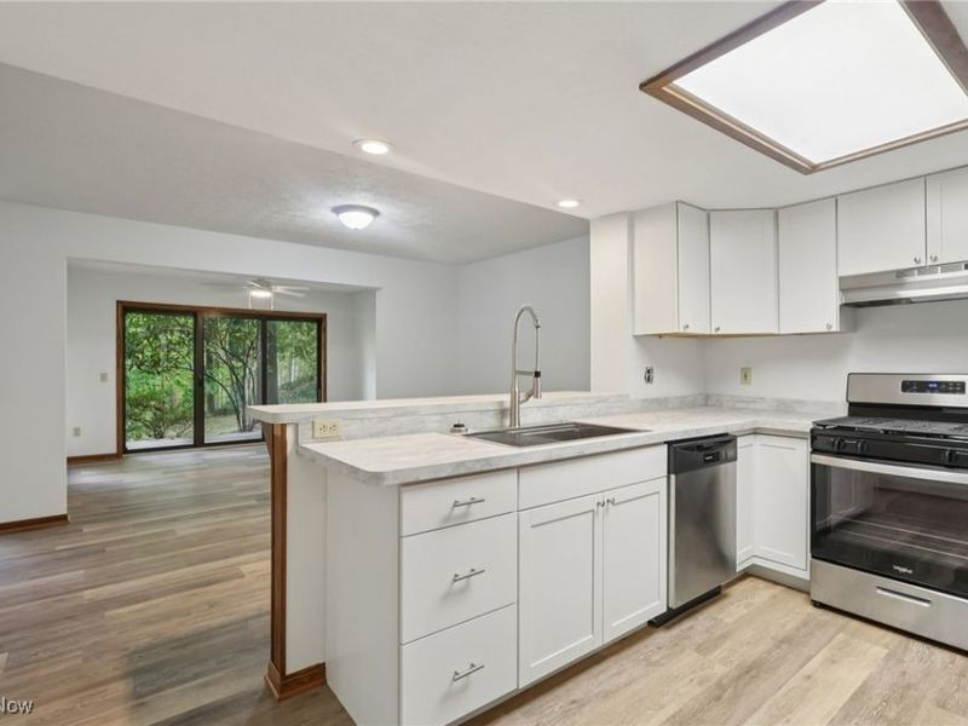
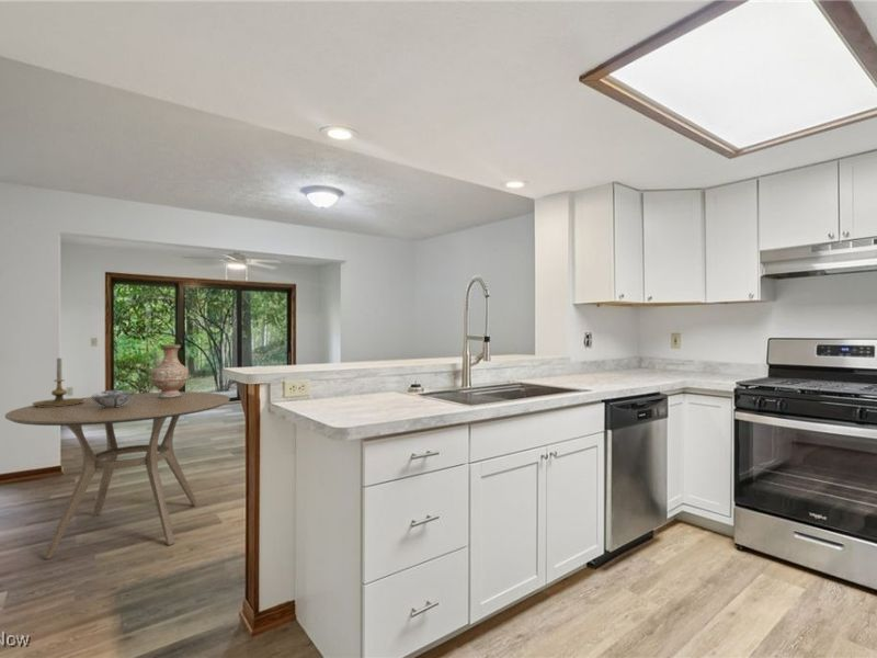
+ vase [150,343,190,398]
+ candle holder [31,358,86,407]
+ dining table [4,390,231,560]
+ decorative bowl [90,389,135,408]
